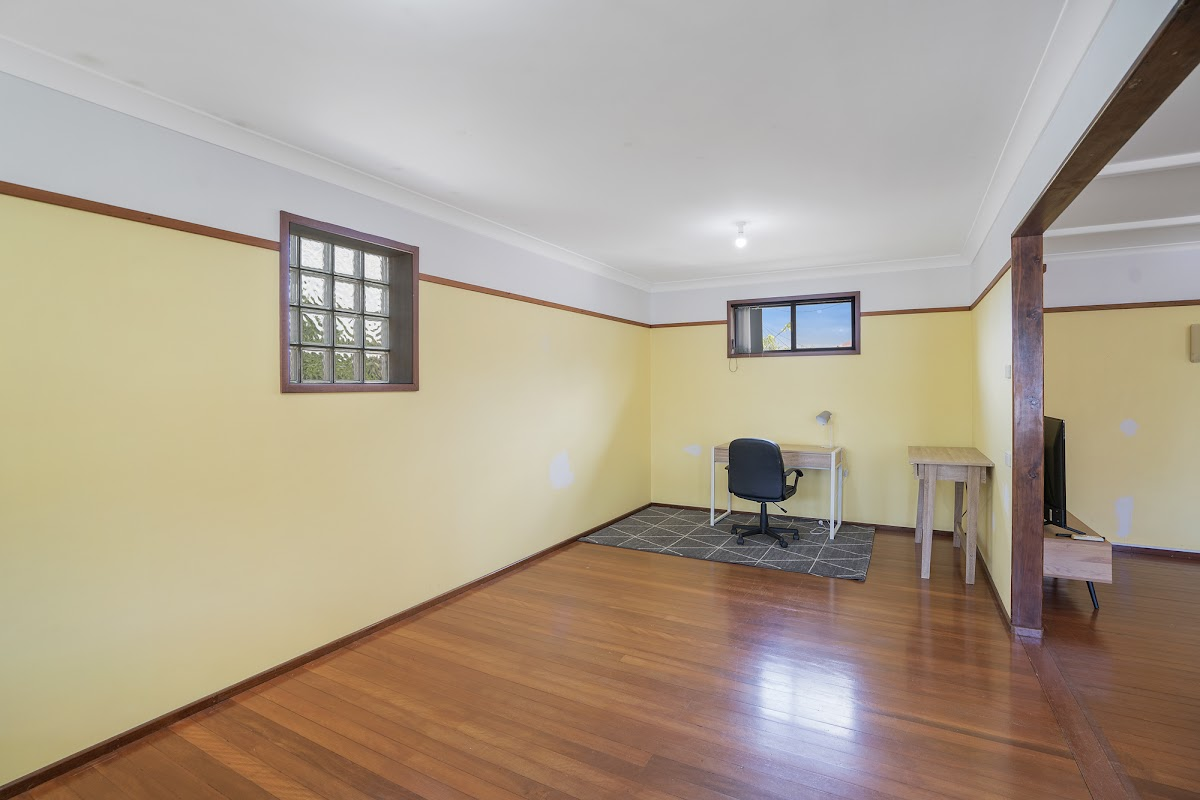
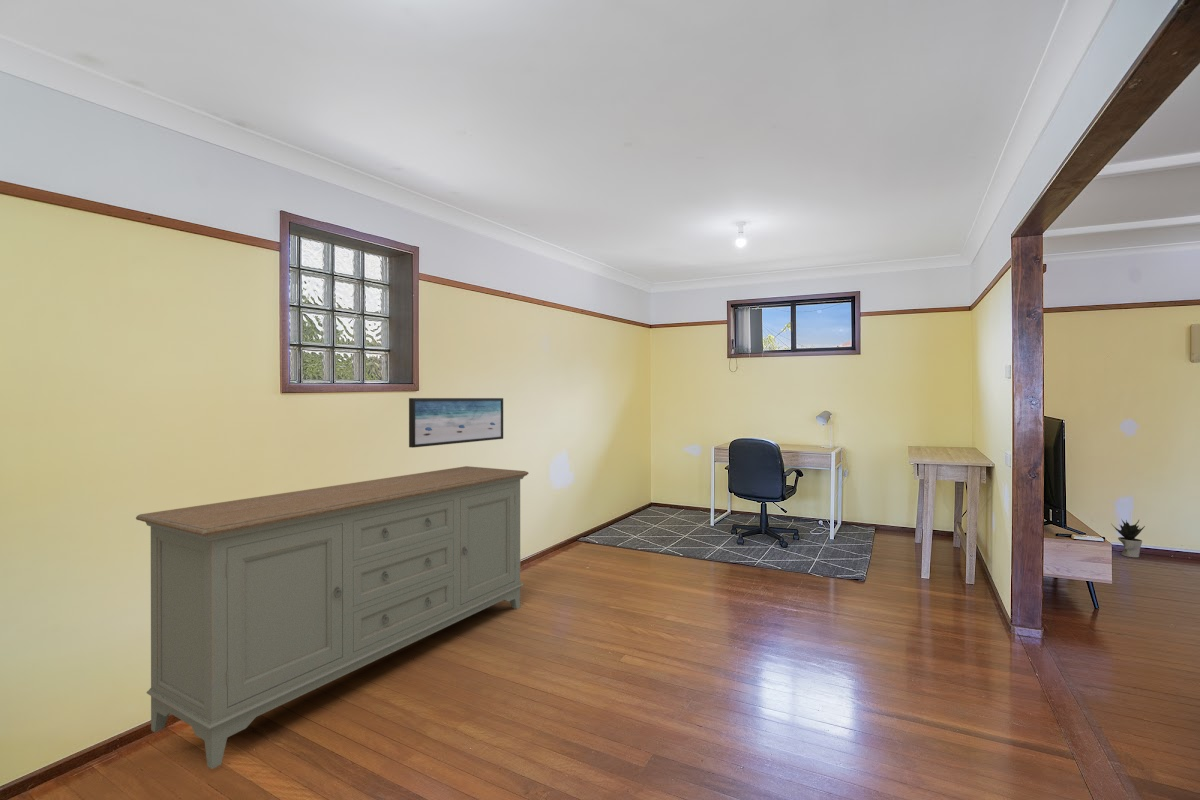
+ sideboard [135,465,529,770]
+ wall art [408,397,504,449]
+ potted plant [1110,518,1146,558]
